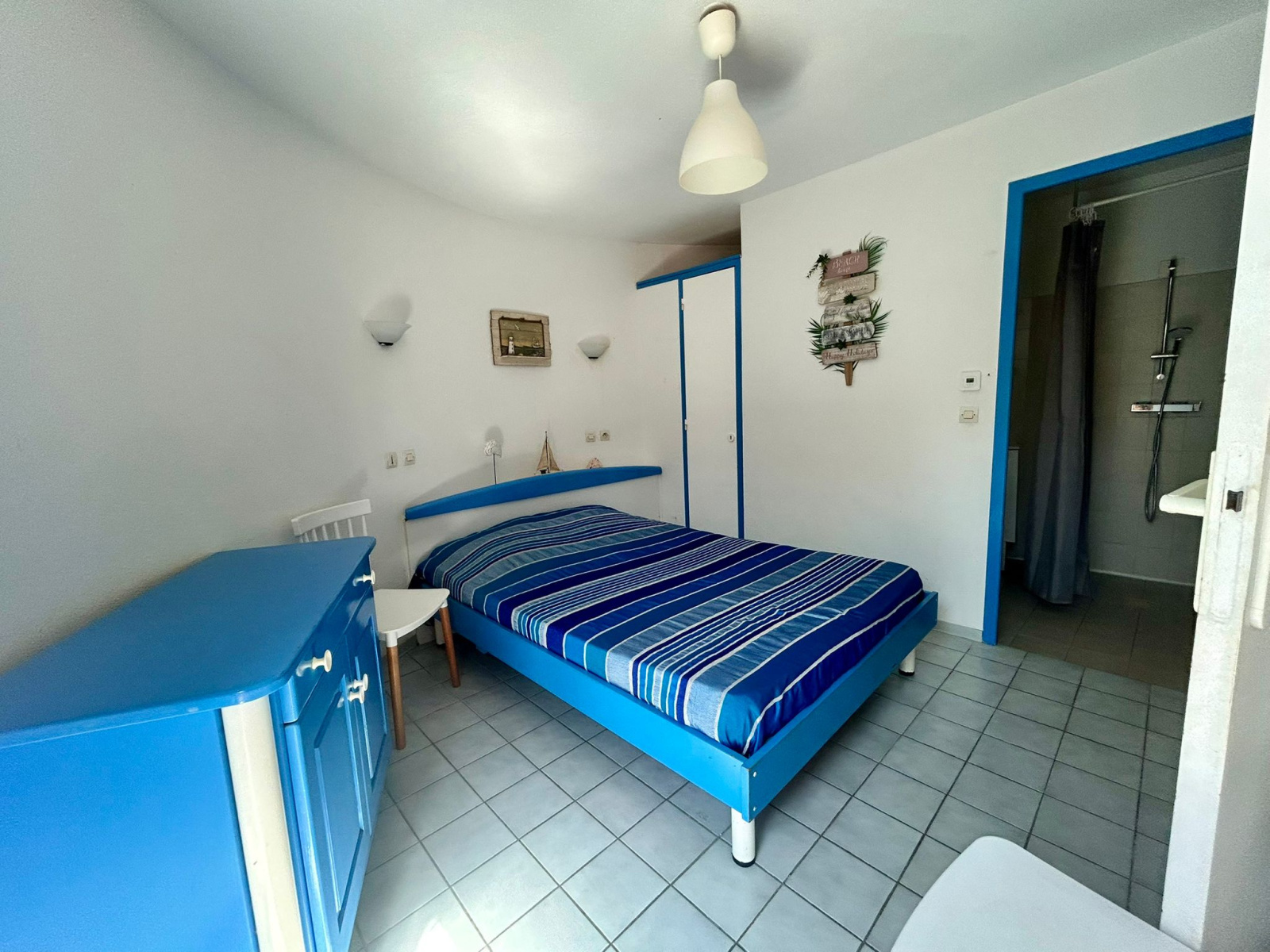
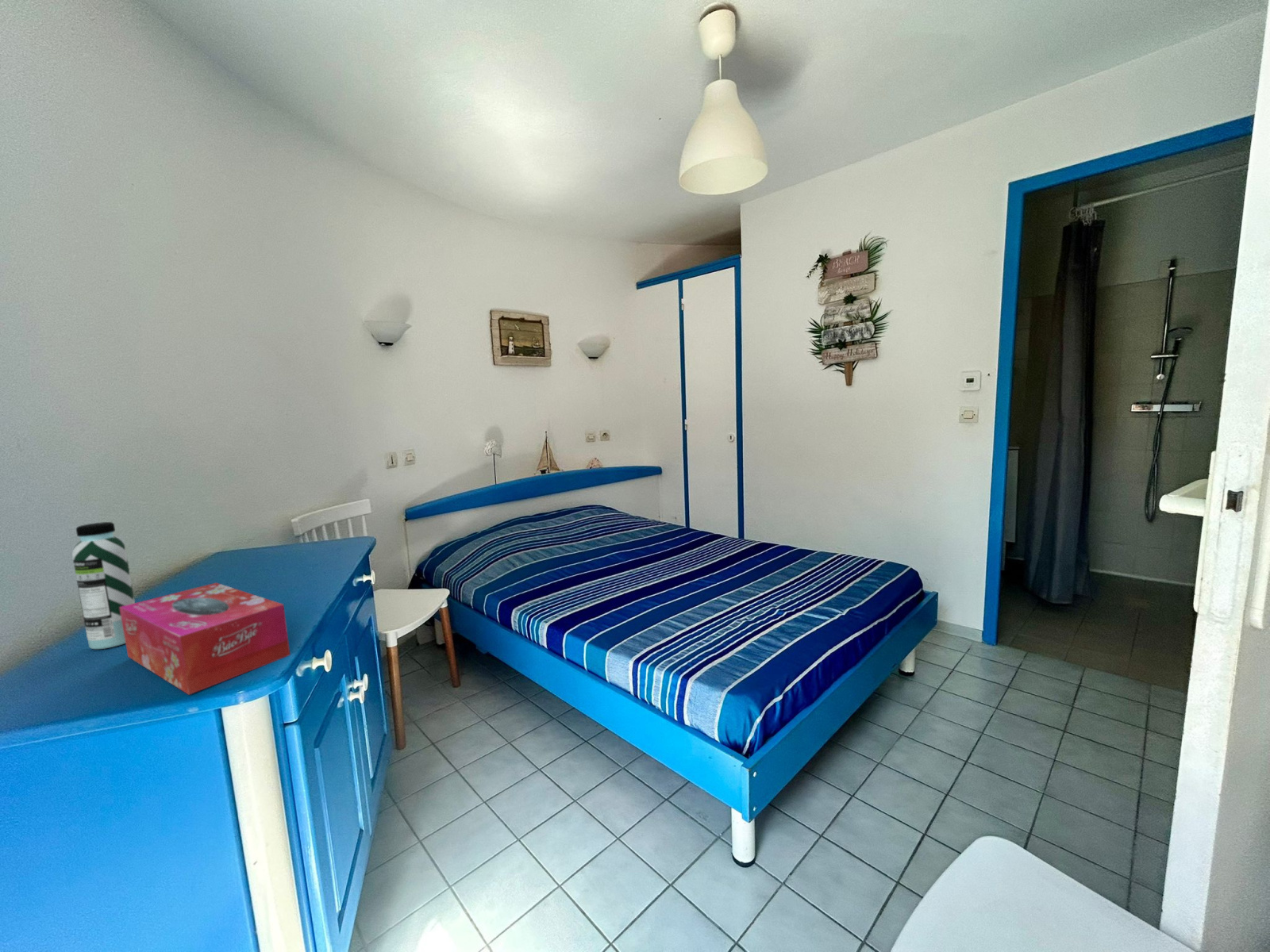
+ tissue box [120,582,291,696]
+ water bottle [71,521,136,650]
